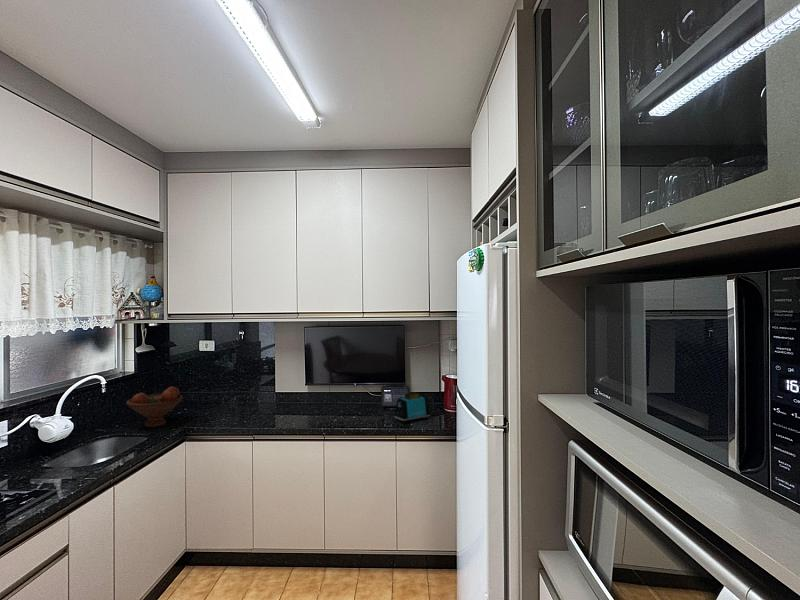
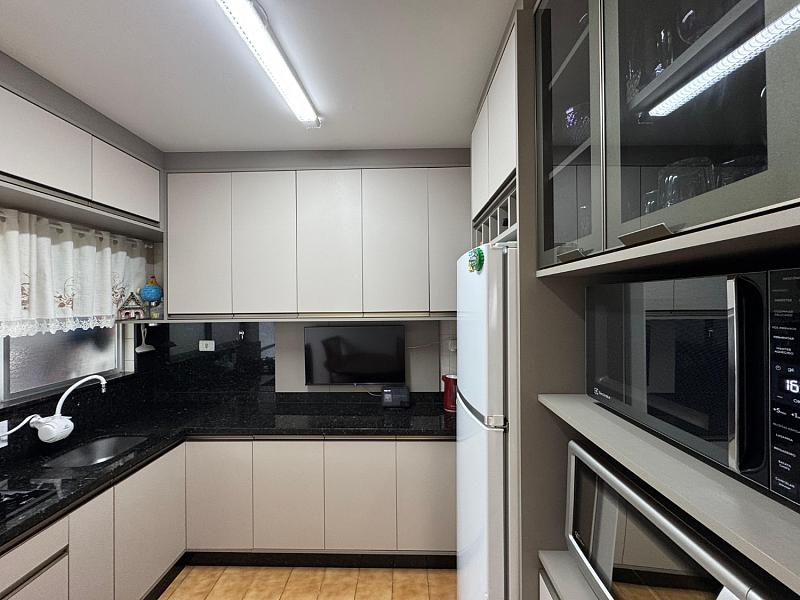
- fruit bowl [125,386,184,428]
- toaster [393,391,431,424]
